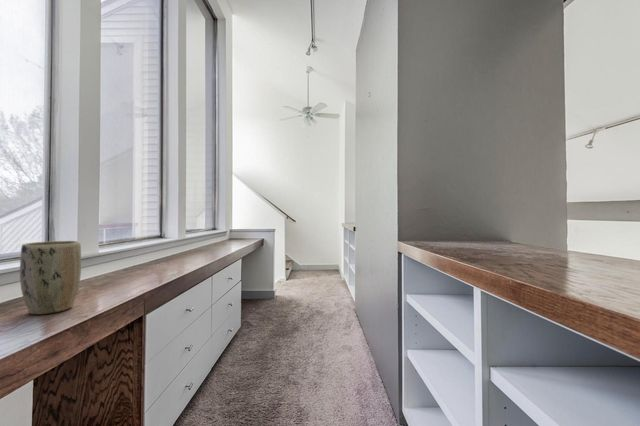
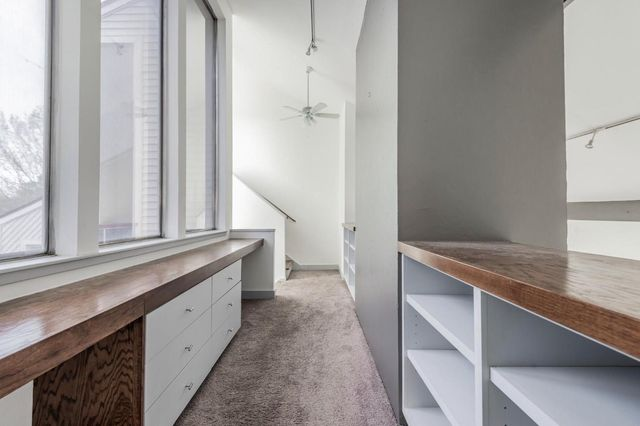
- plant pot [19,240,82,315]
